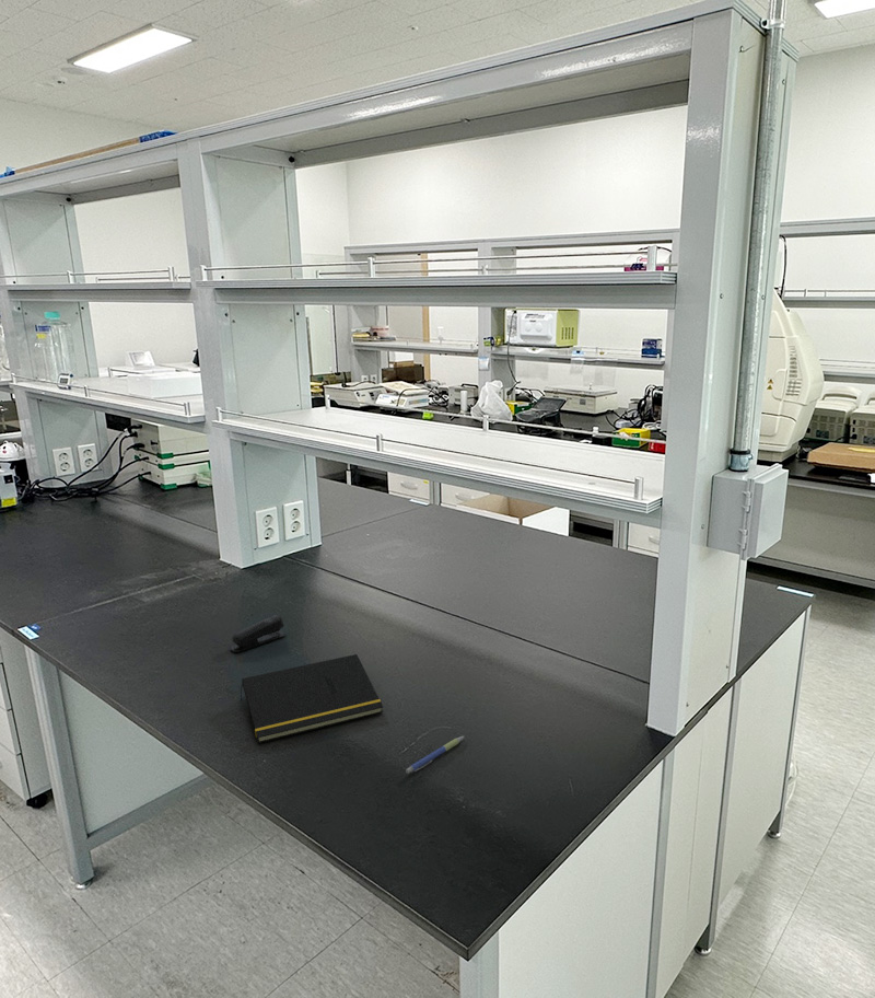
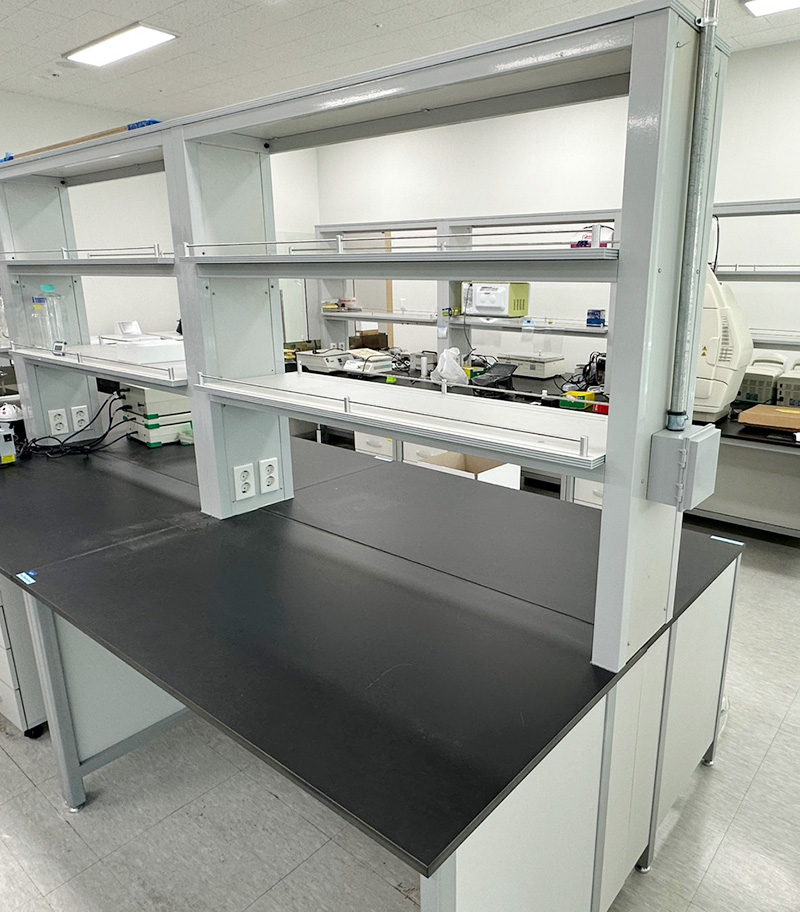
- pen [405,735,465,775]
- stapler [230,614,287,653]
- notepad [240,653,384,744]
